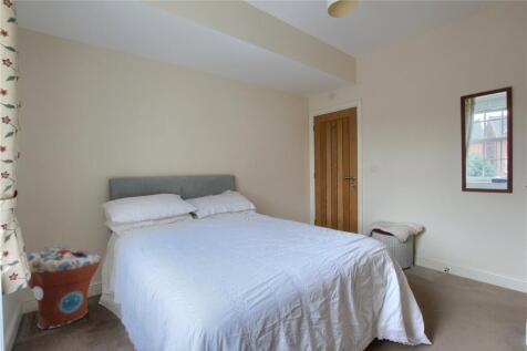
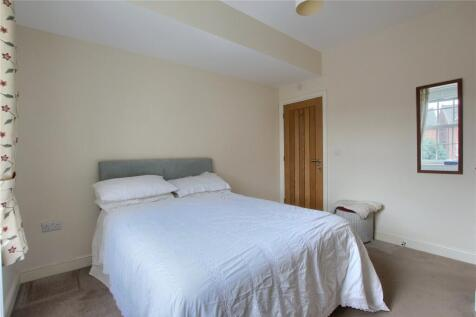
- flower pot [25,247,103,330]
